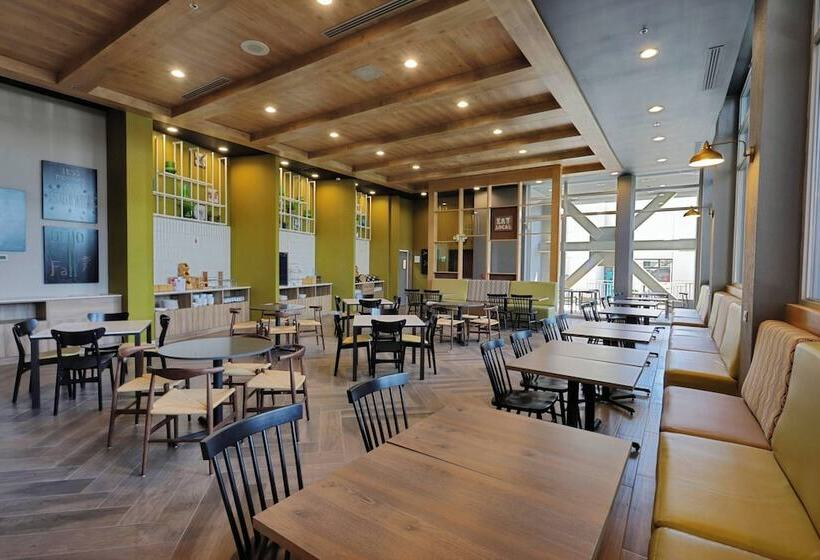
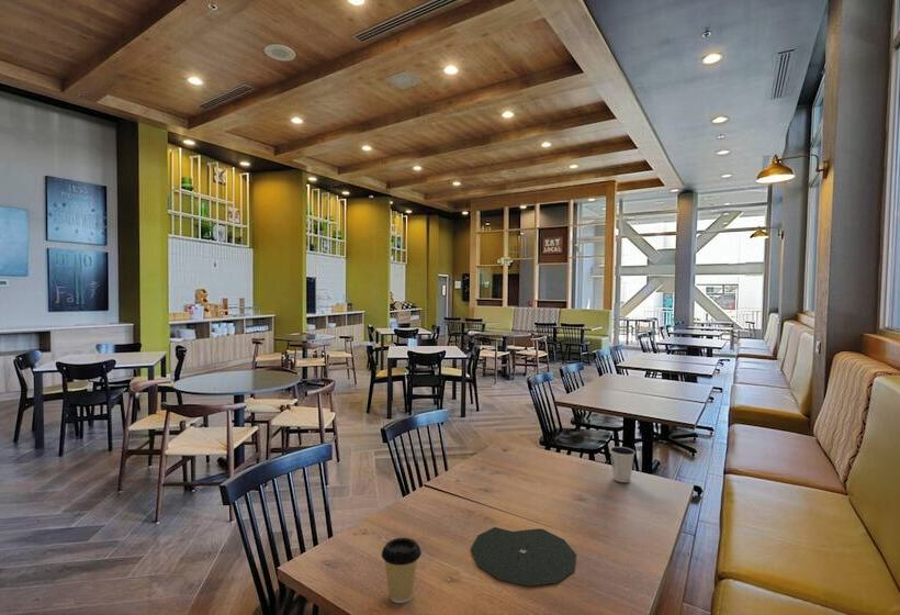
+ plate [470,526,577,586]
+ dixie cup [609,446,635,483]
+ coffee cup [381,537,423,604]
